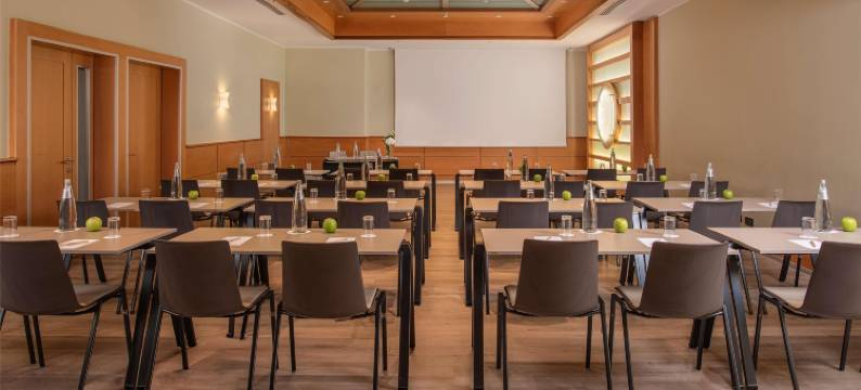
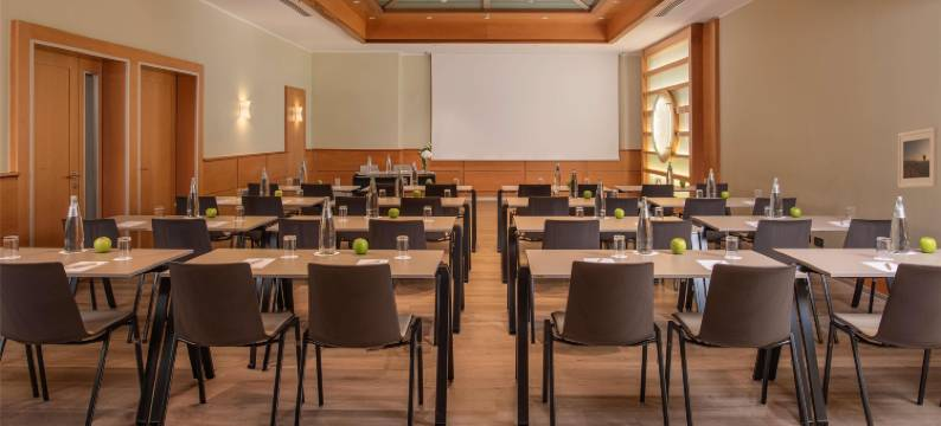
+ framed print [897,127,939,189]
